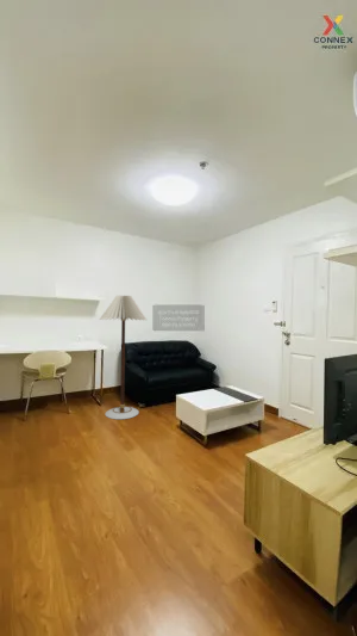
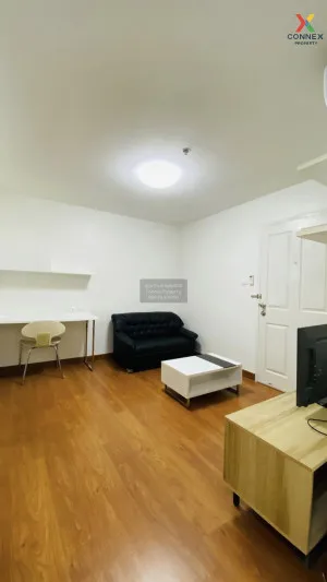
- floor lamp [99,295,148,420]
